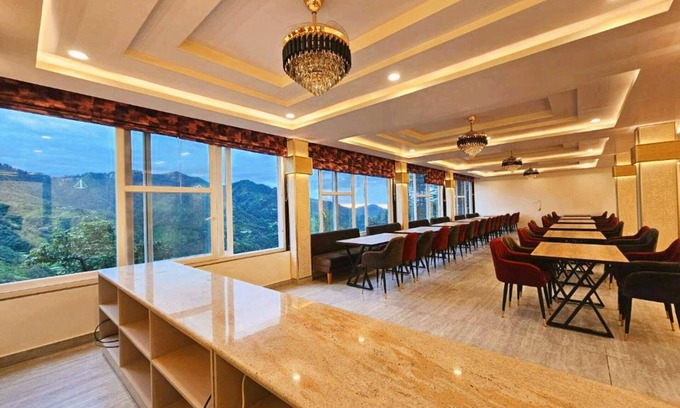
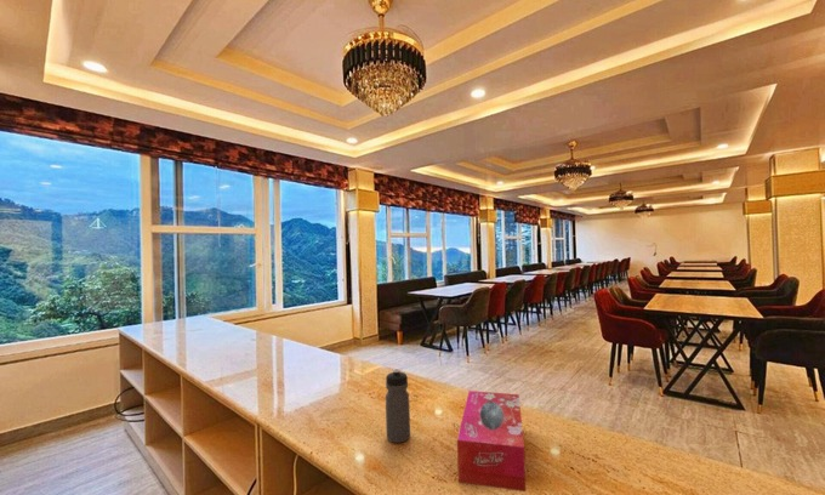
+ tissue box [456,389,527,493]
+ water bottle [385,368,411,444]
